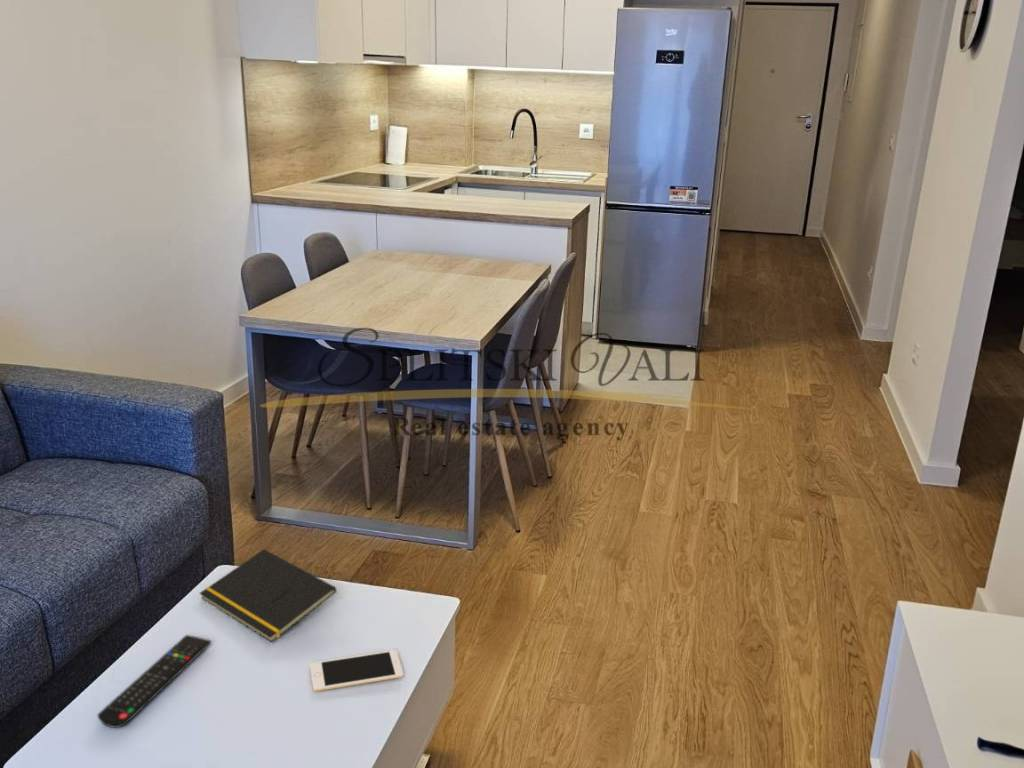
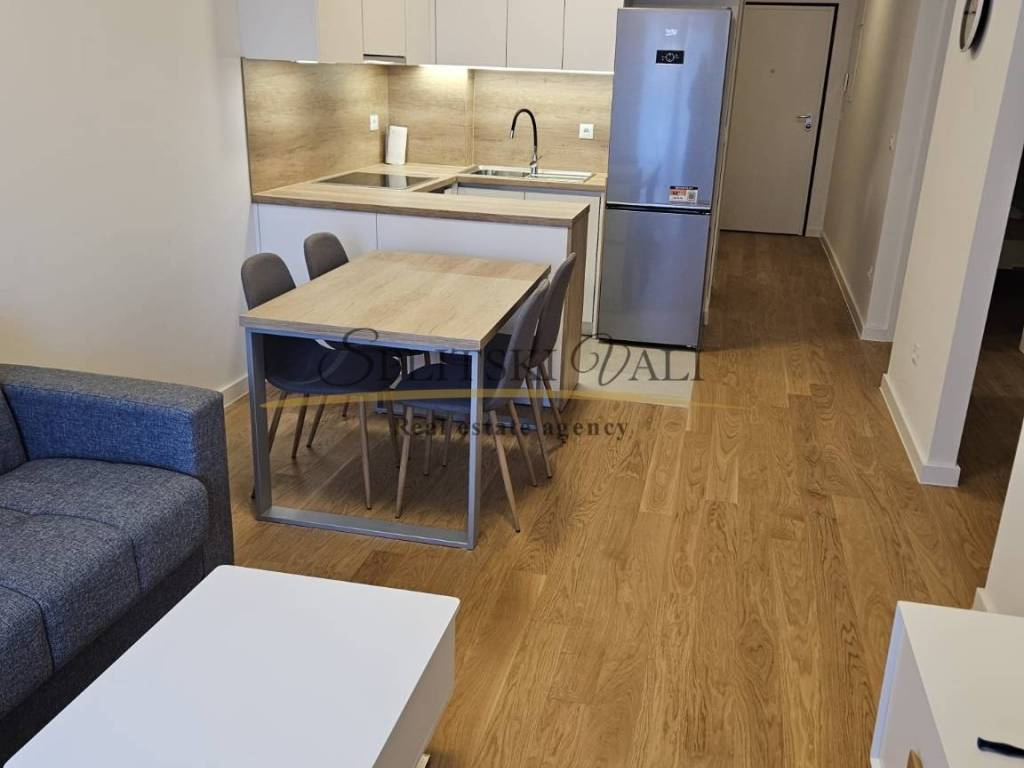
- cell phone [309,649,404,693]
- remote control [96,634,212,729]
- notepad [198,548,338,643]
